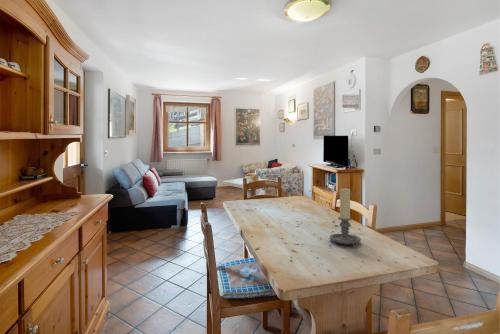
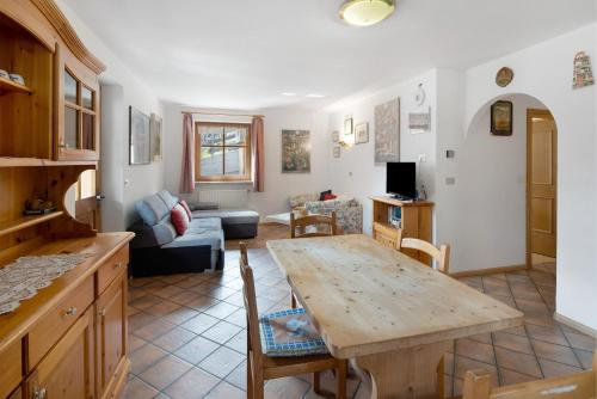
- candle holder [329,188,362,248]
